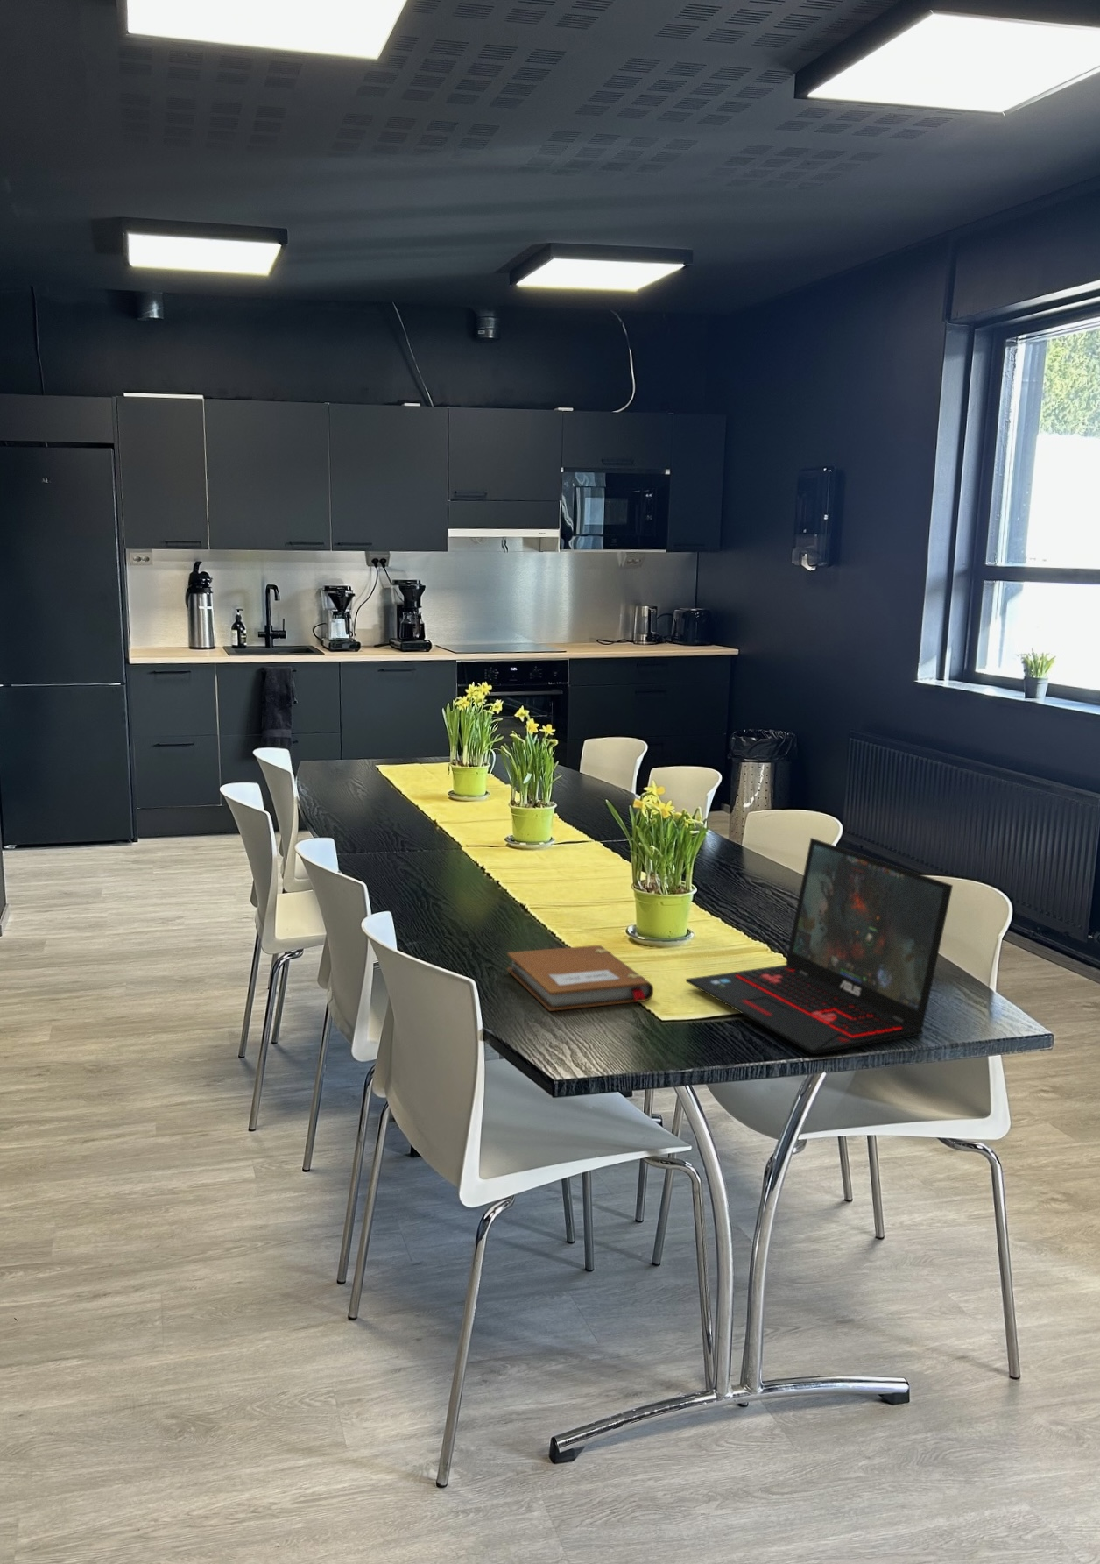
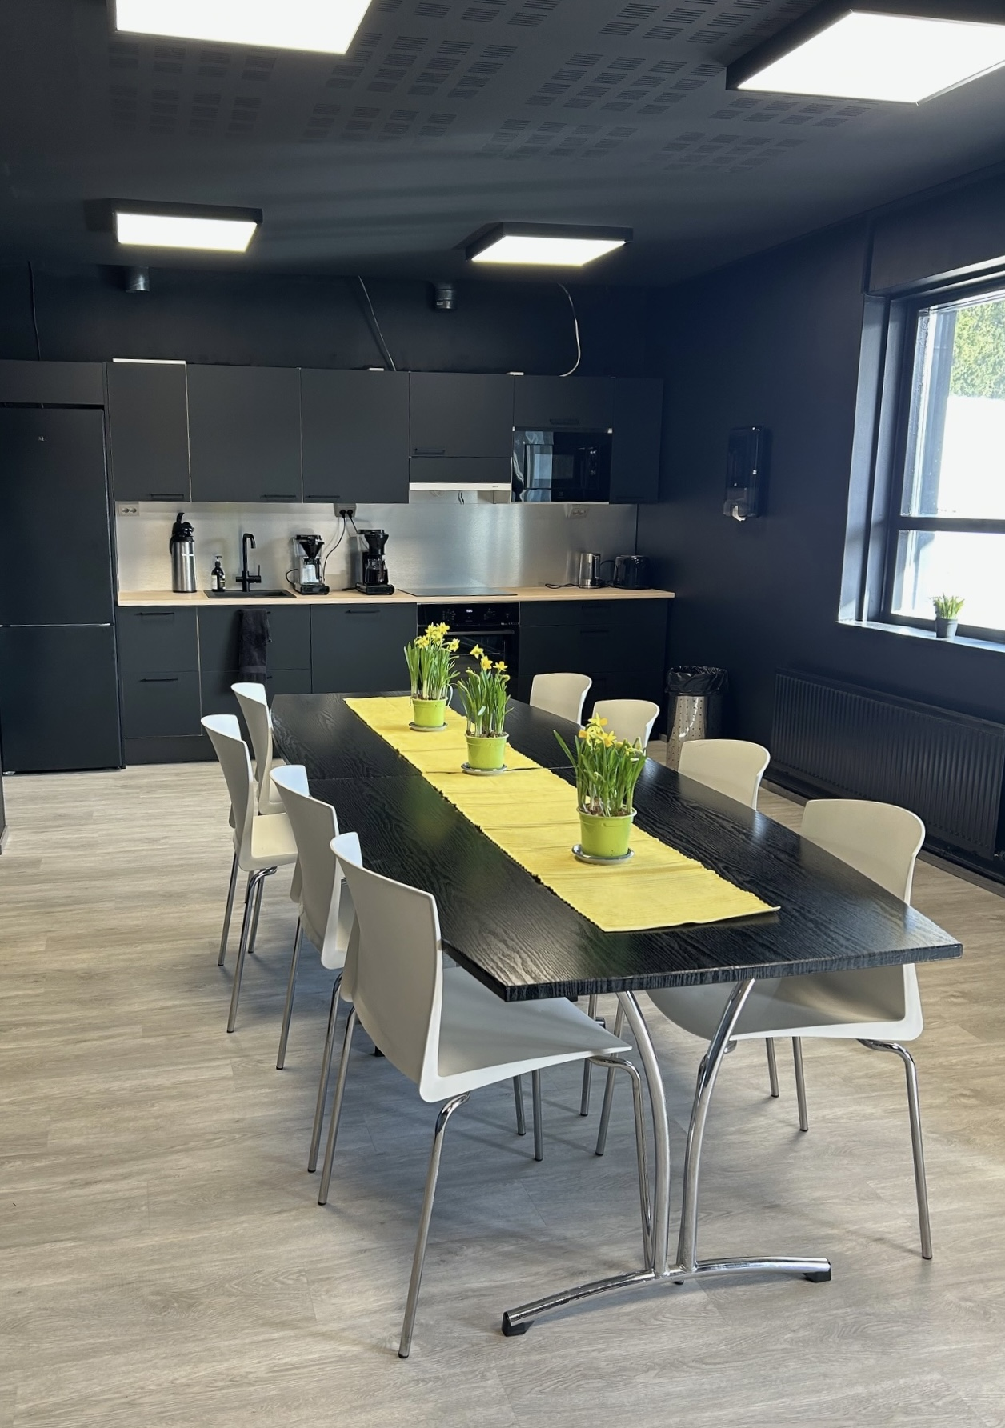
- notebook [506,945,655,1012]
- laptop [685,836,954,1055]
